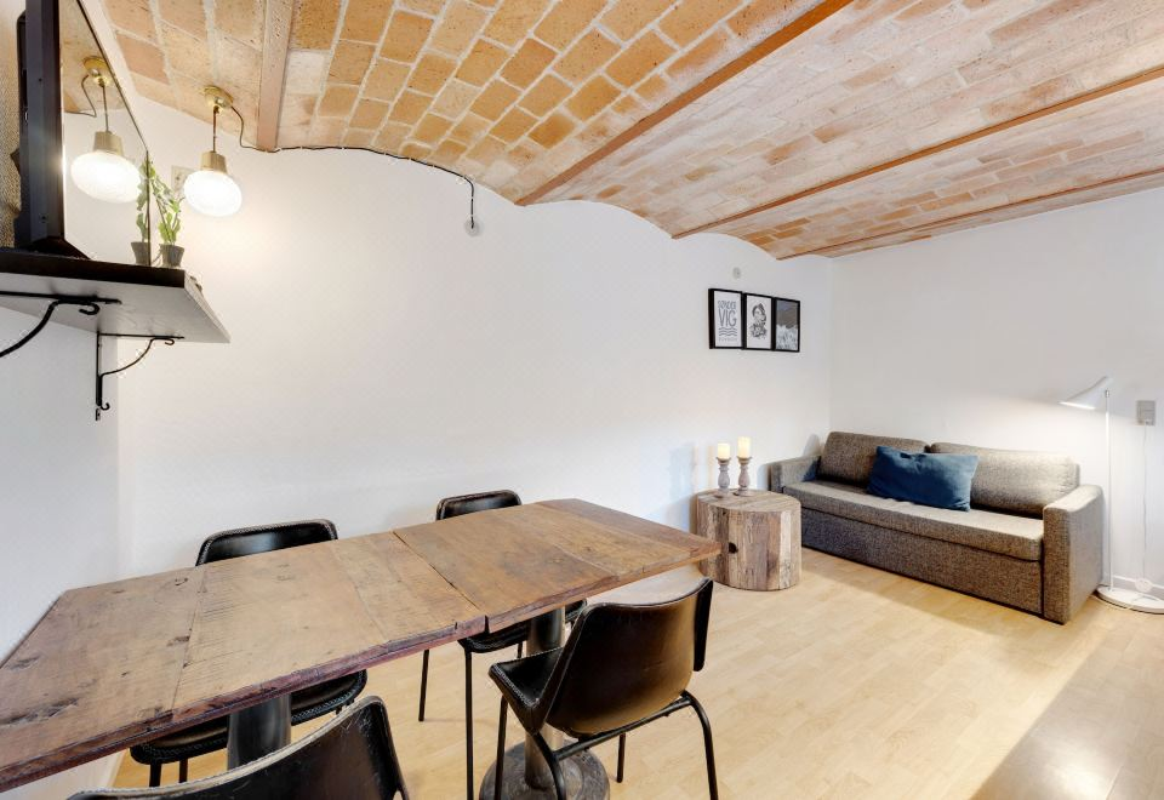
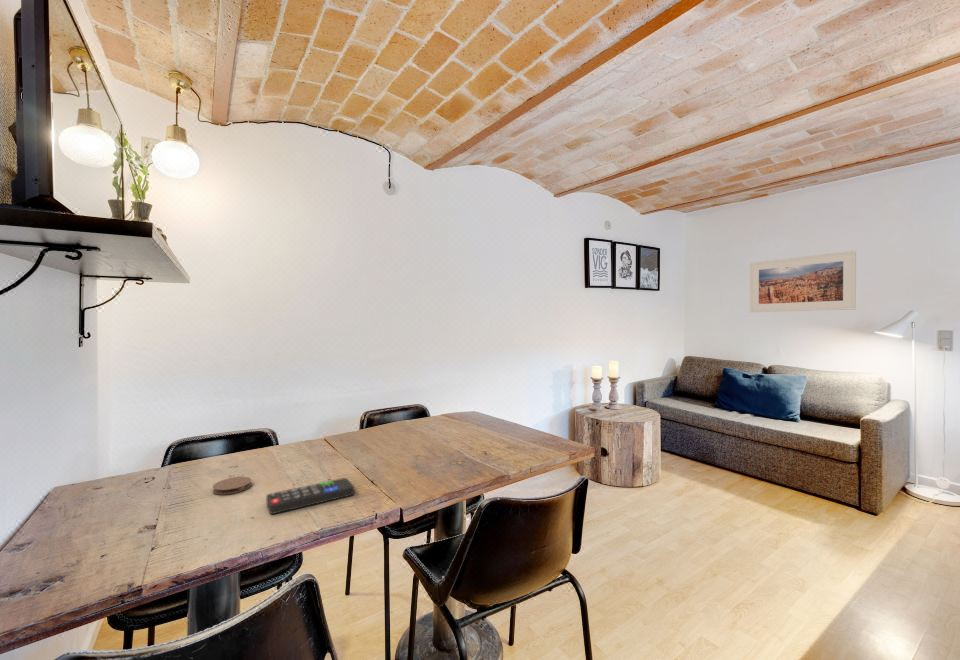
+ coaster [212,476,252,496]
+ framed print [749,250,857,313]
+ remote control [265,477,355,515]
